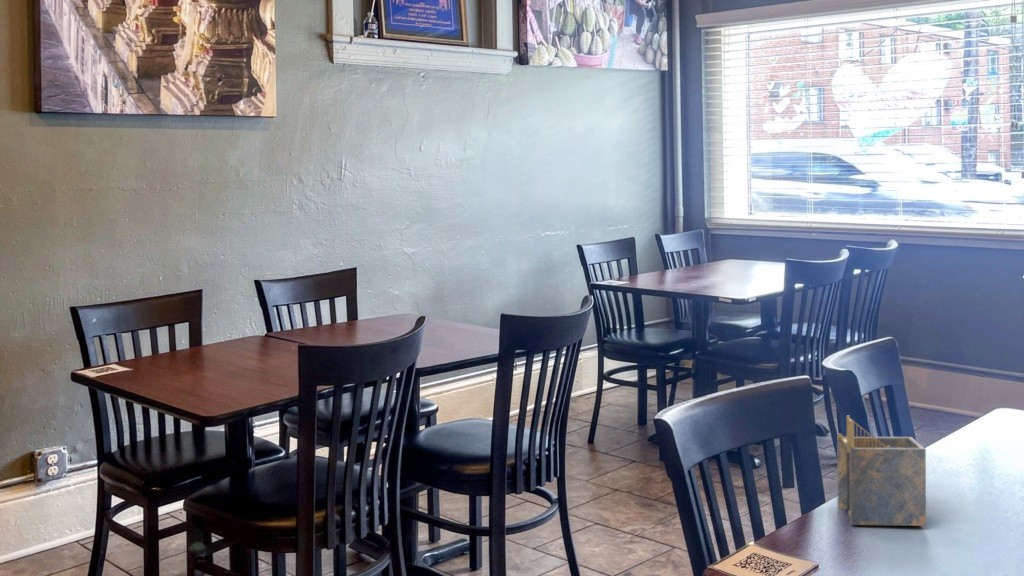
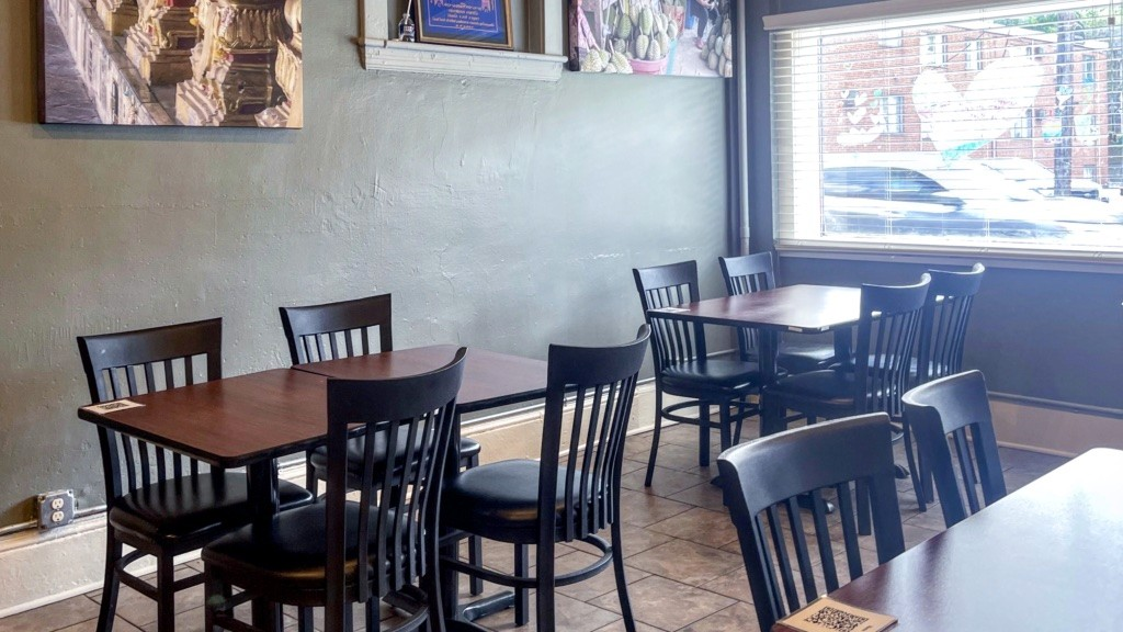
- napkin holder [836,415,927,527]
